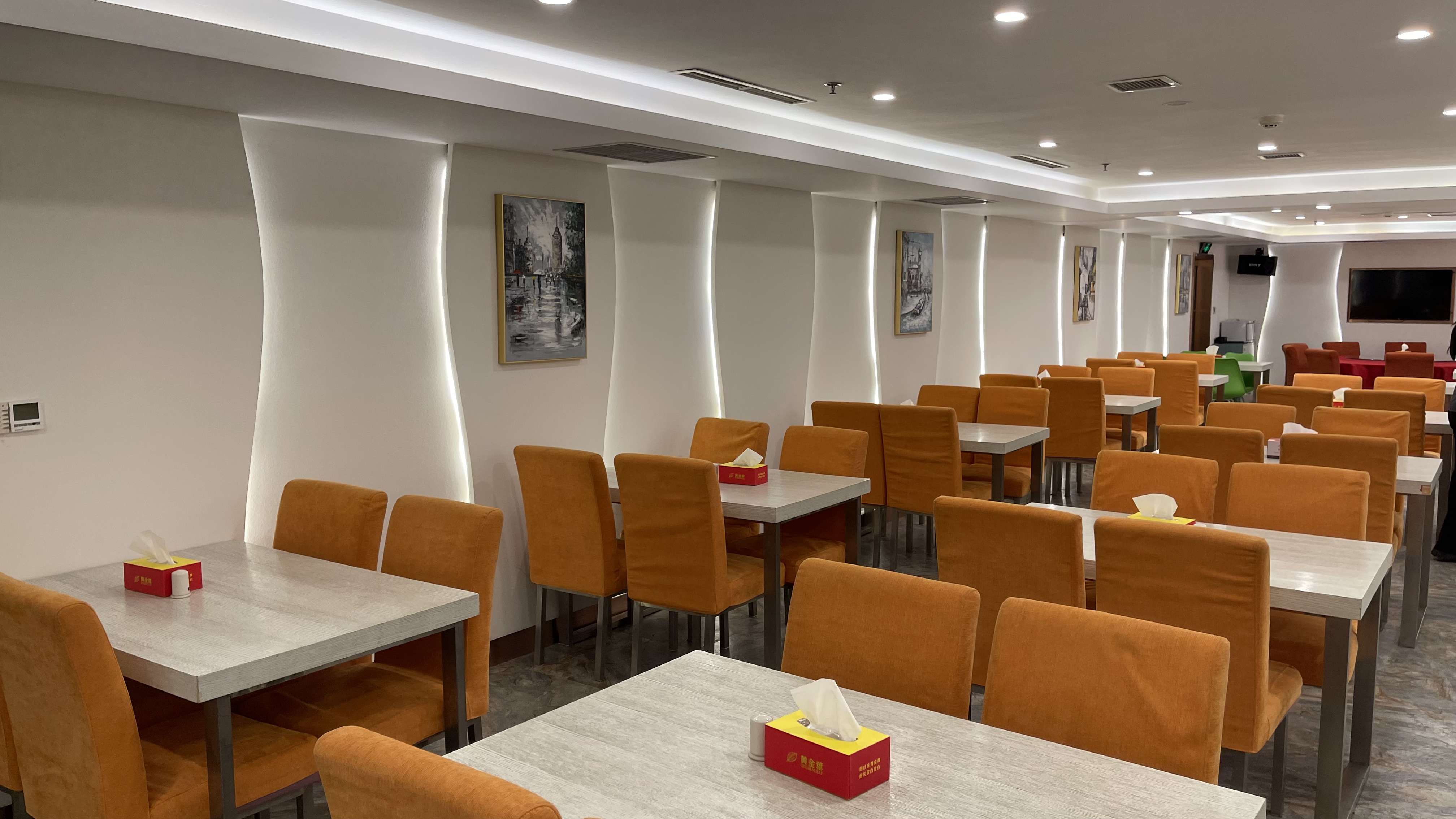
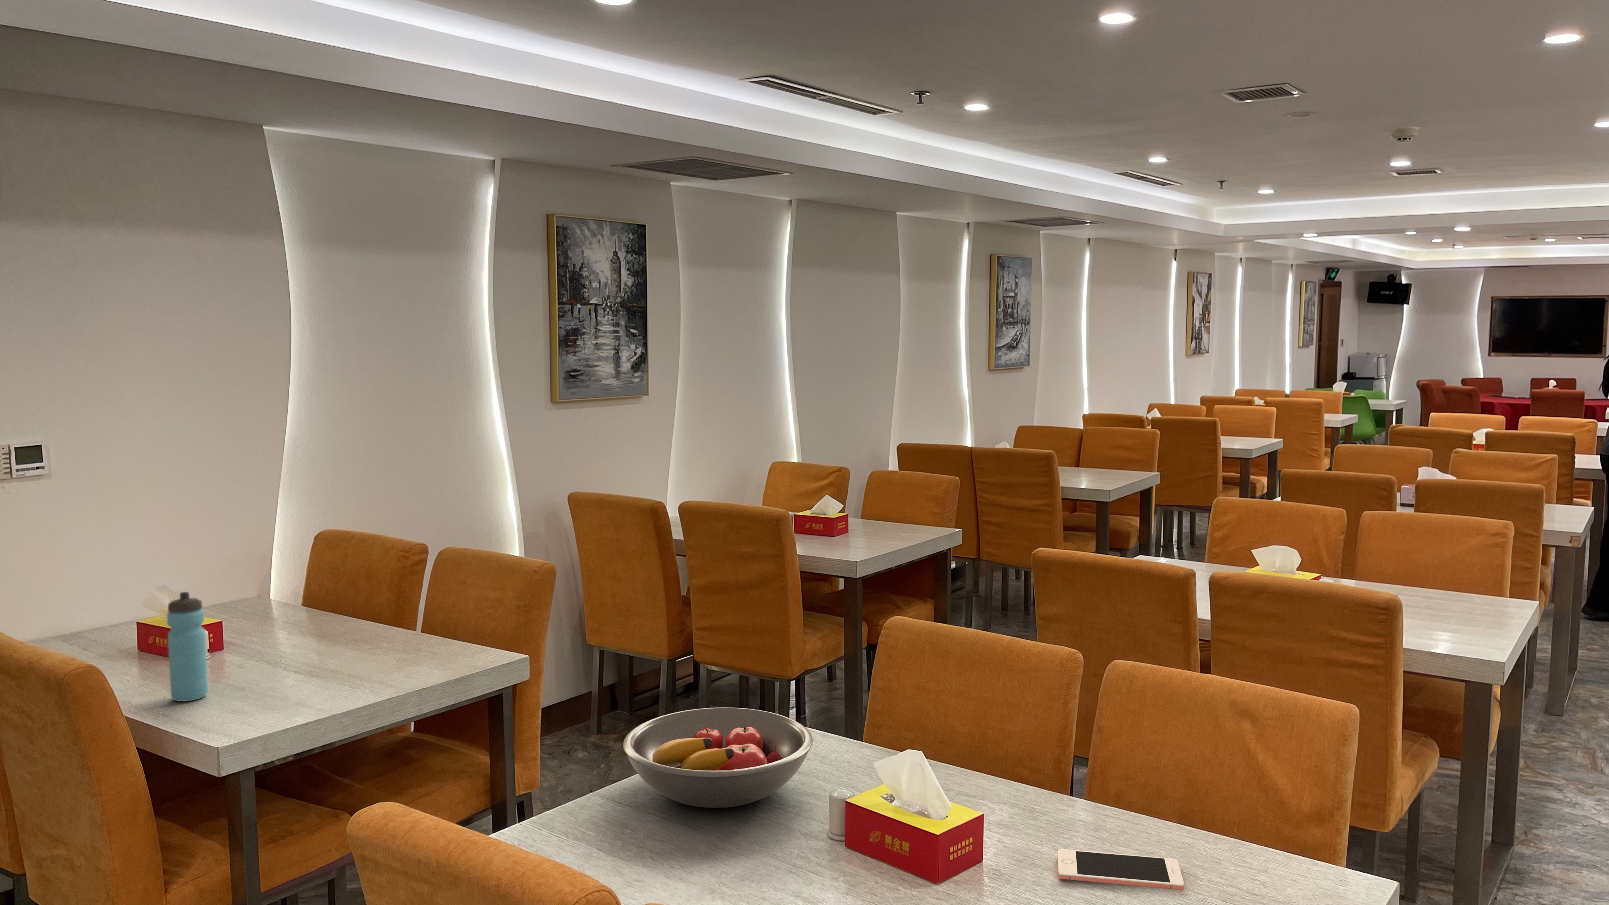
+ fruit bowl [622,707,813,809]
+ cell phone [1058,849,1185,891]
+ water bottle [167,591,208,702]
